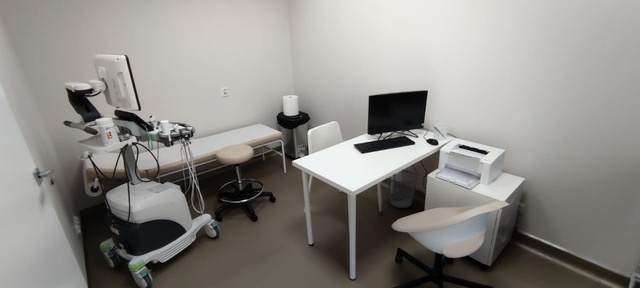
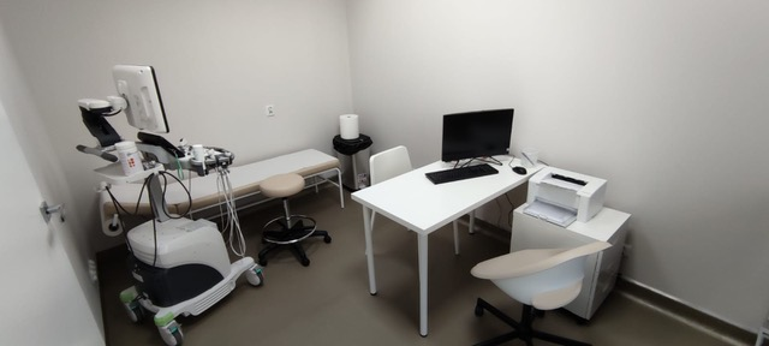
- wastebasket [386,169,419,209]
